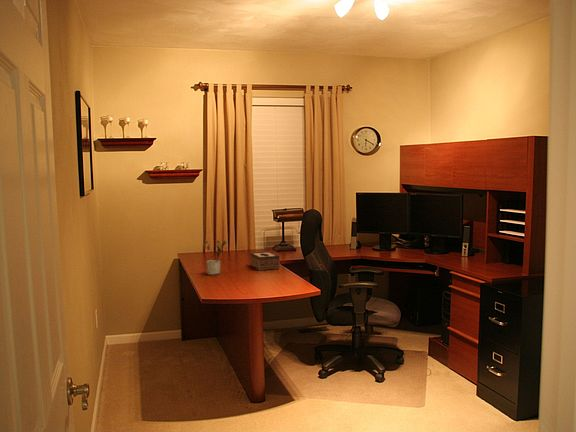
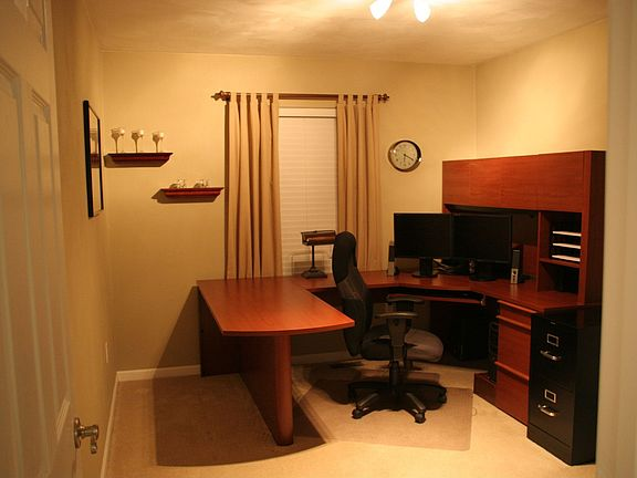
- potted plant [201,239,227,276]
- tissue box [249,251,281,271]
